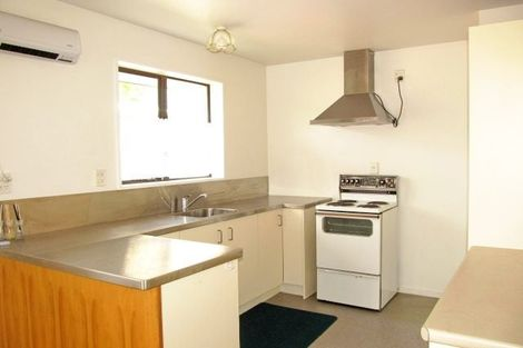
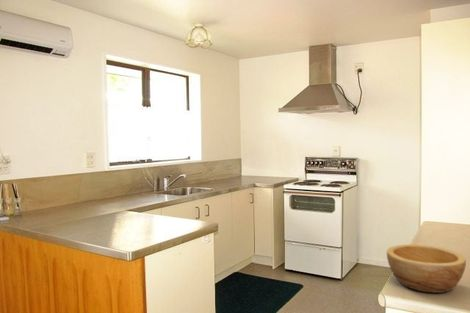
+ bowl [386,244,467,294]
